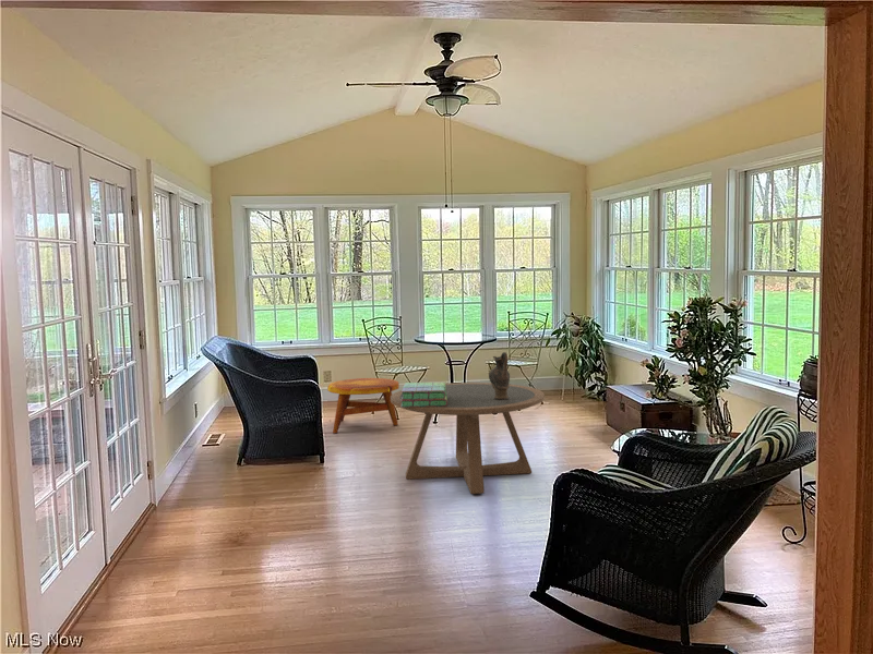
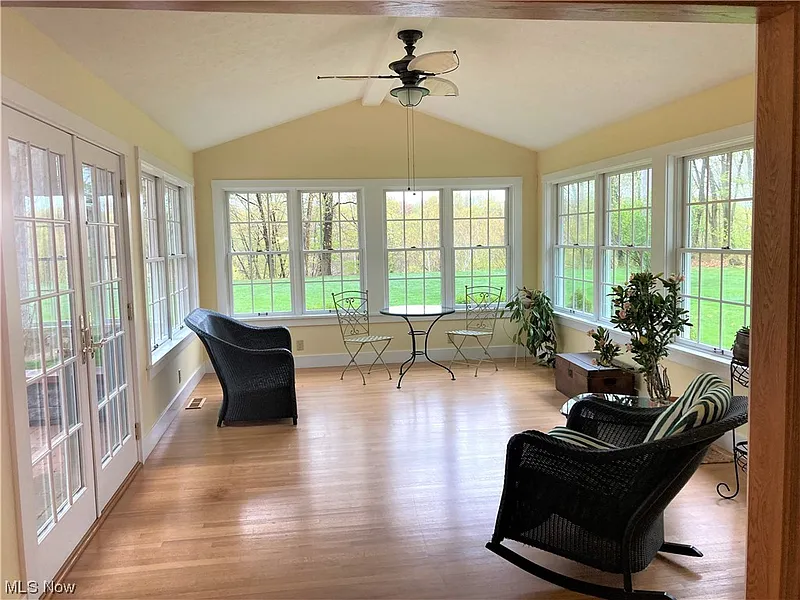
- side table [326,377,400,434]
- coffee table [391,382,546,495]
- stack of books [400,382,447,409]
- ceramic pitcher [488,351,511,400]
